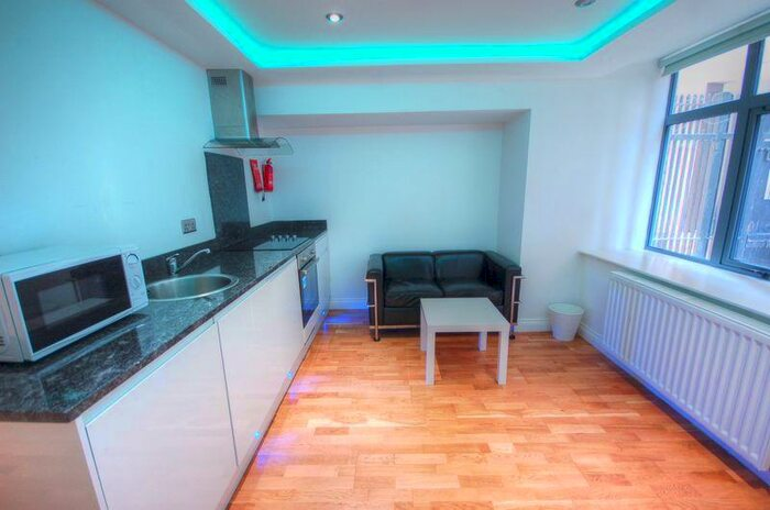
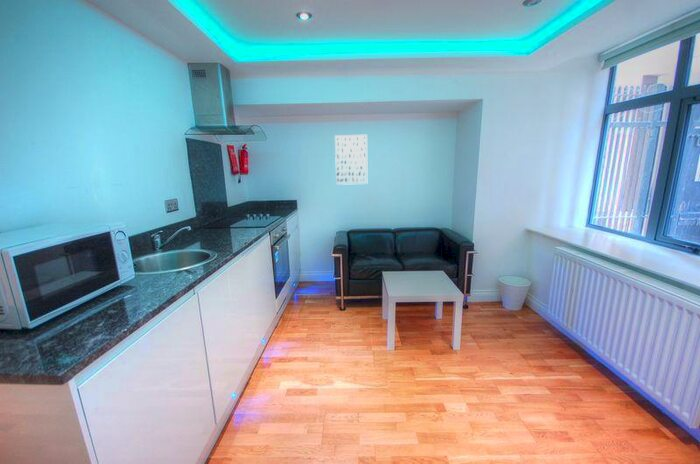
+ wall art [334,134,368,186]
